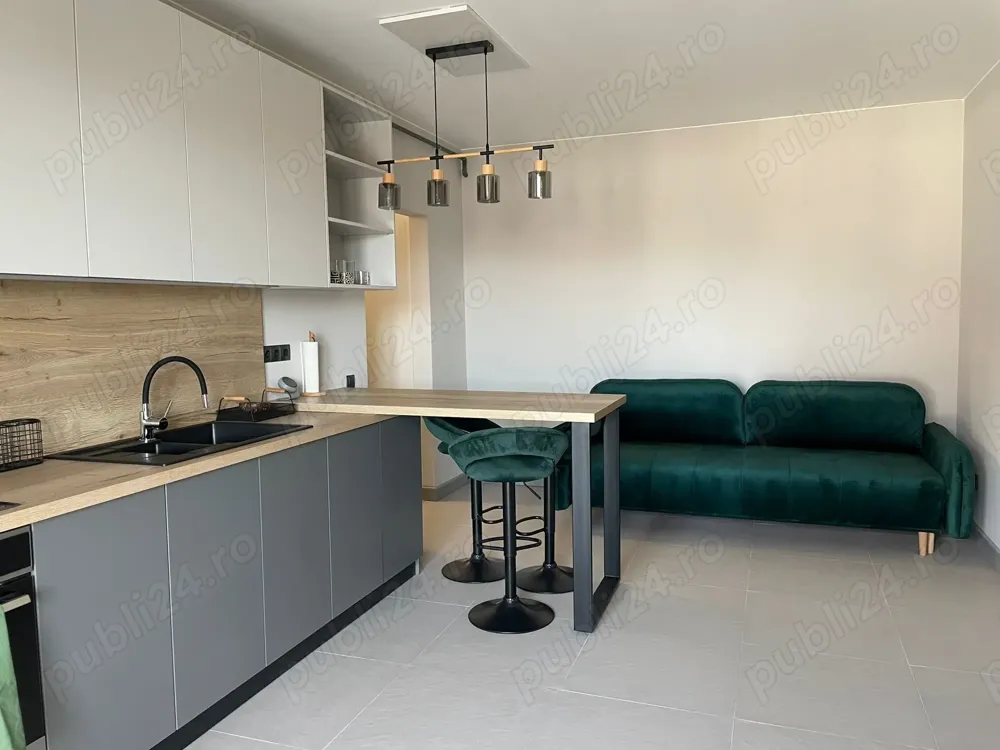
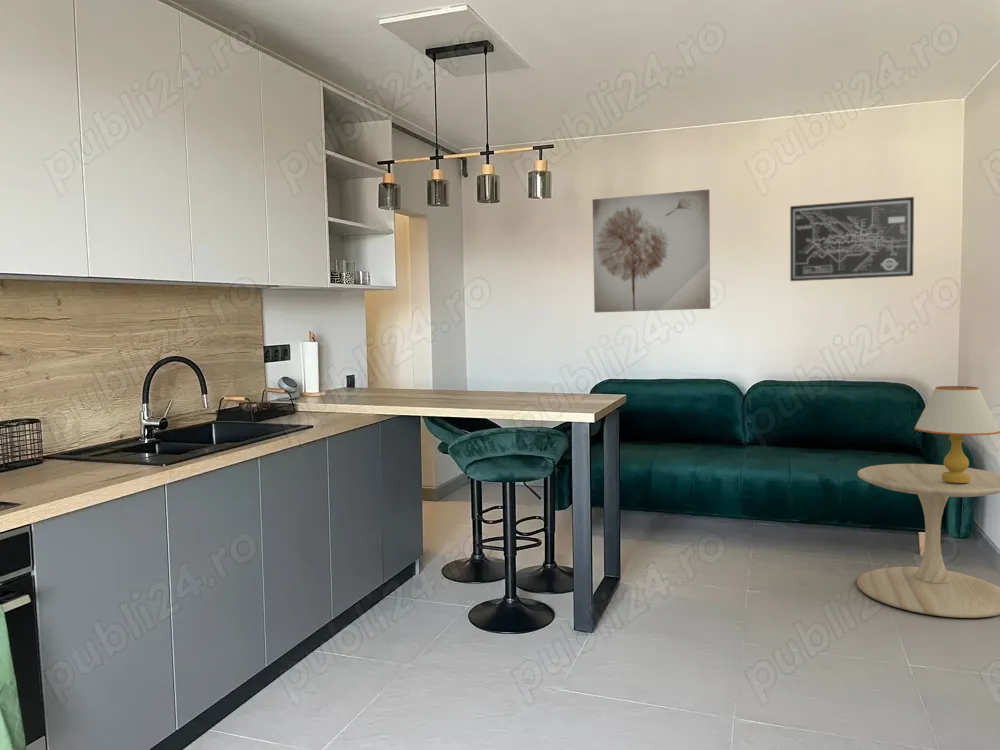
+ wall art [592,188,711,314]
+ side table [856,463,1000,619]
+ wall art [789,196,915,282]
+ table lamp [913,385,1000,483]
